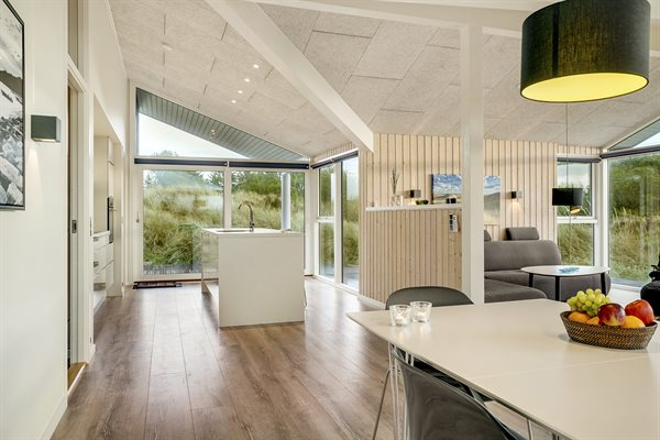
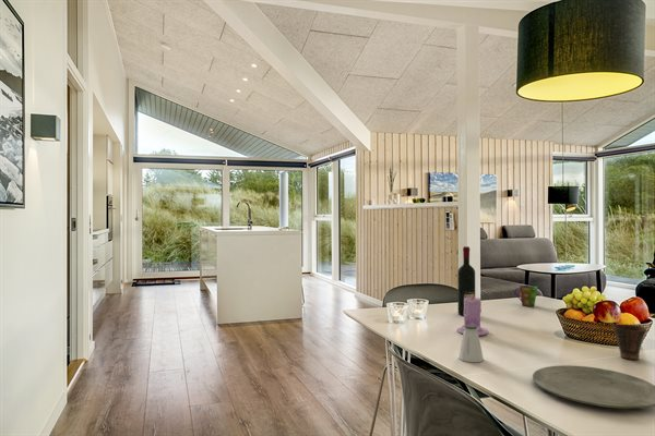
+ cup [513,284,538,307]
+ alcohol [456,245,476,316]
+ candle [455,294,489,337]
+ saltshaker [457,325,485,363]
+ cup [611,324,648,361]
+ plate [532,364,655,410]
